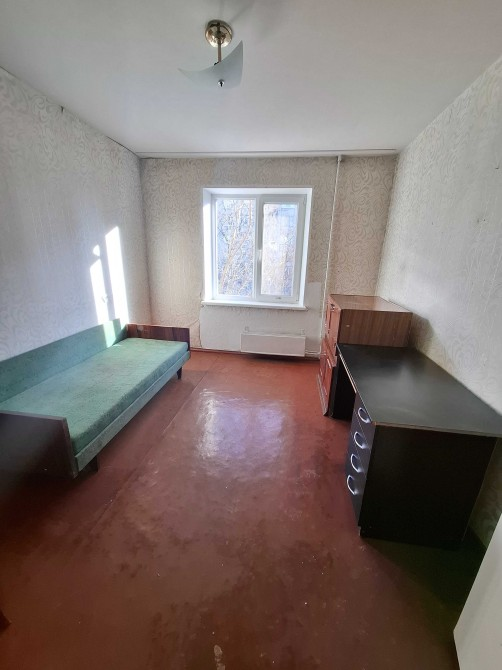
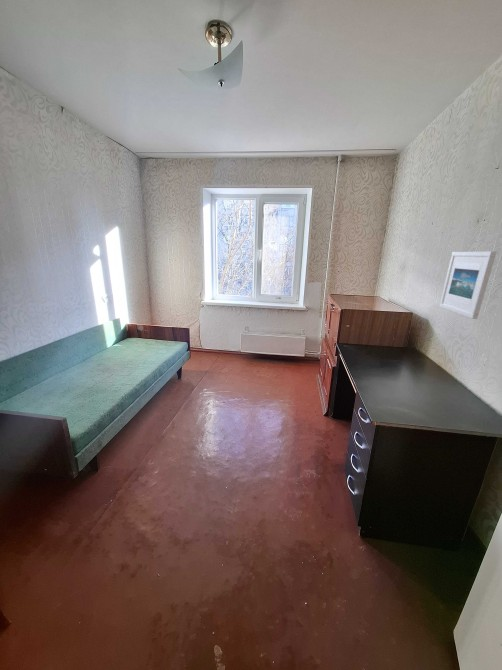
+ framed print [438,250,497,320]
